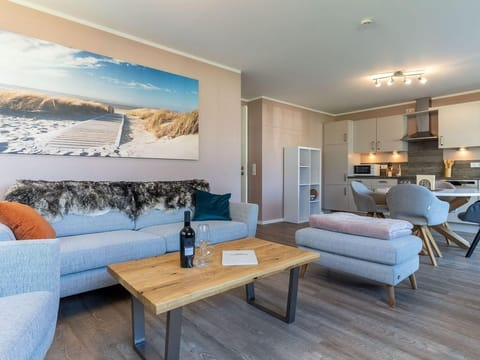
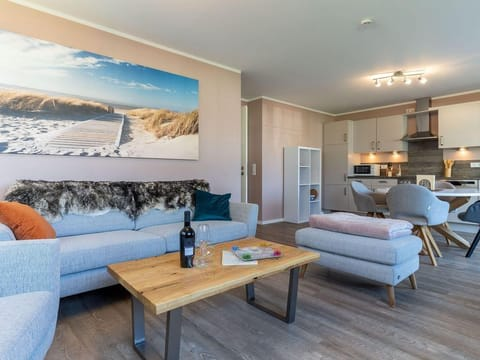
+ board game [230,242,283,262]
